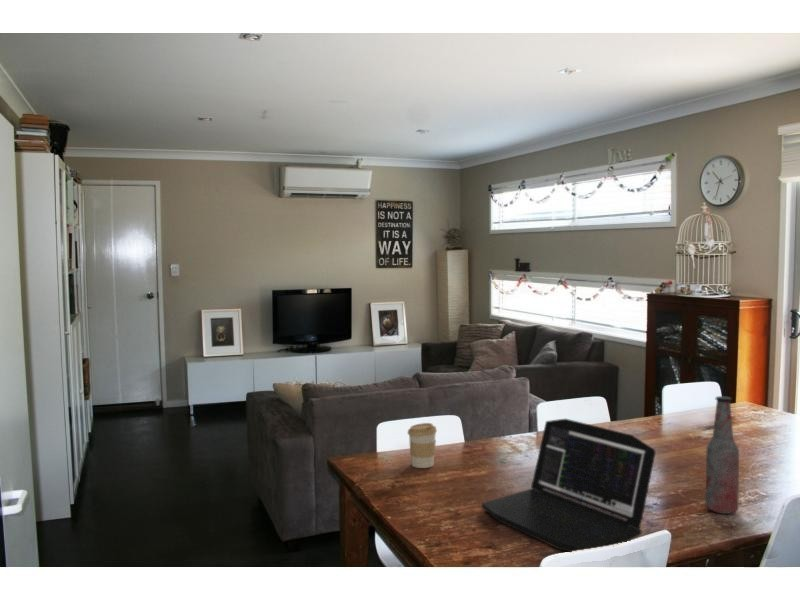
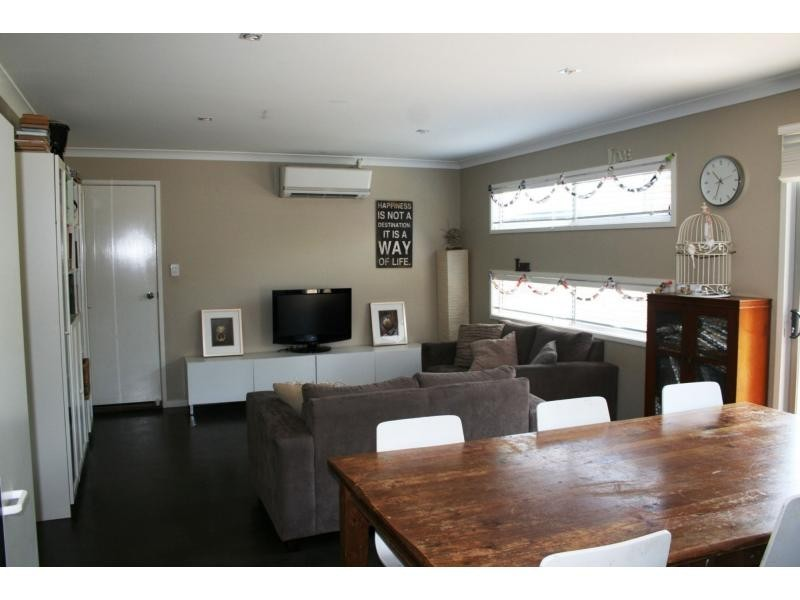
- coffee cup [407,422,438,469]
- laptop [481,418,657,553]
- bottle [704,395,740,515]
